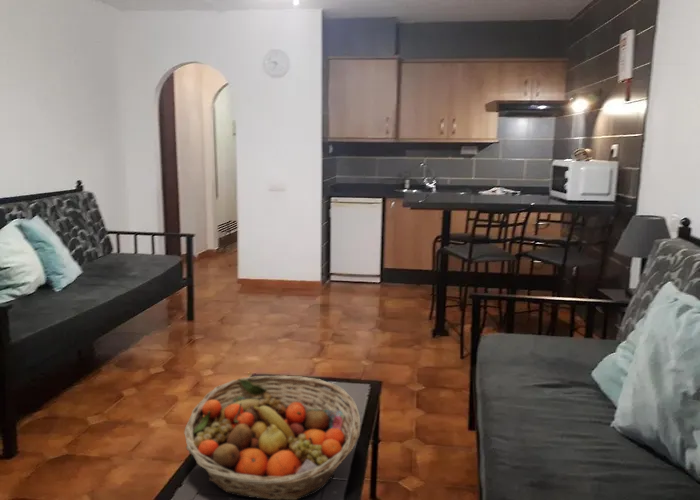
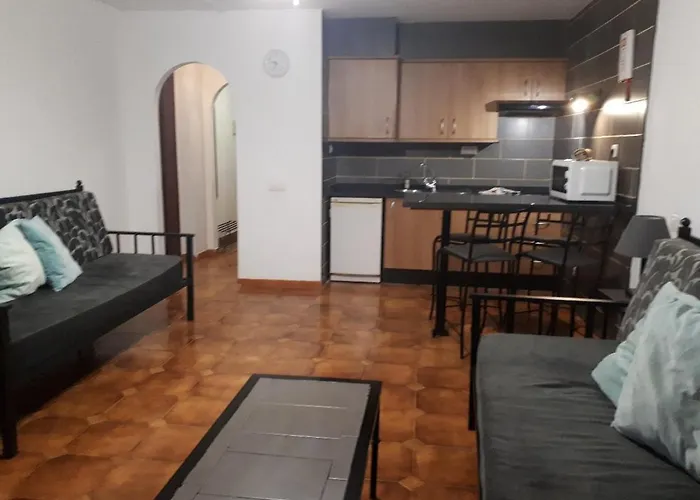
- fruit basket [183,374,362,500]
